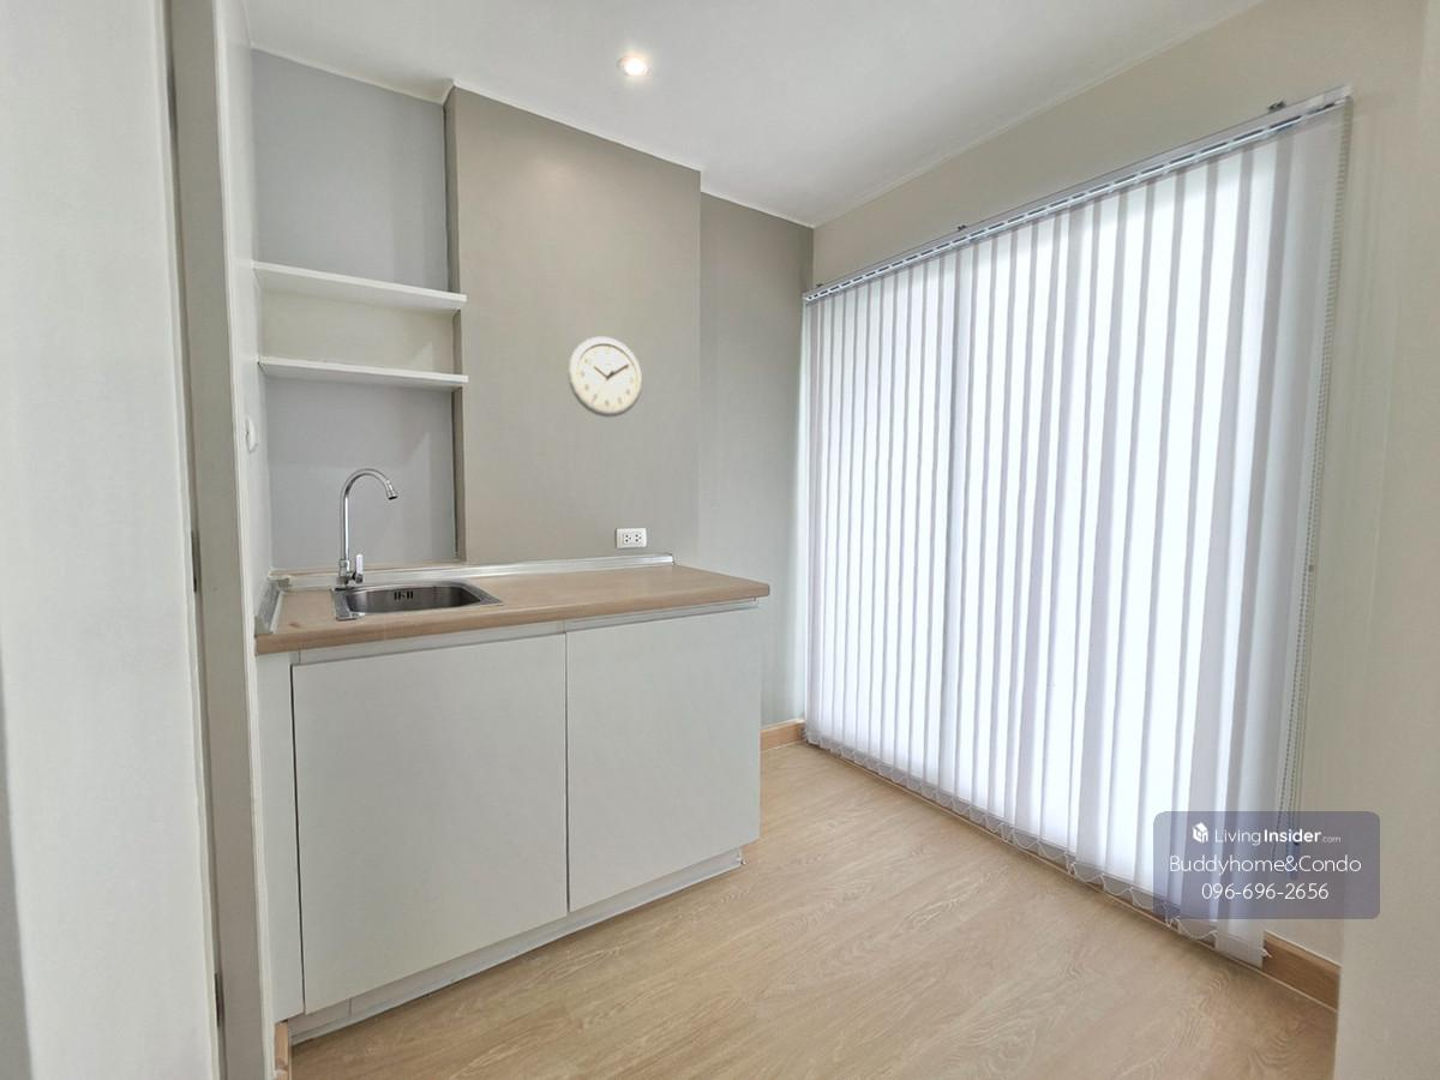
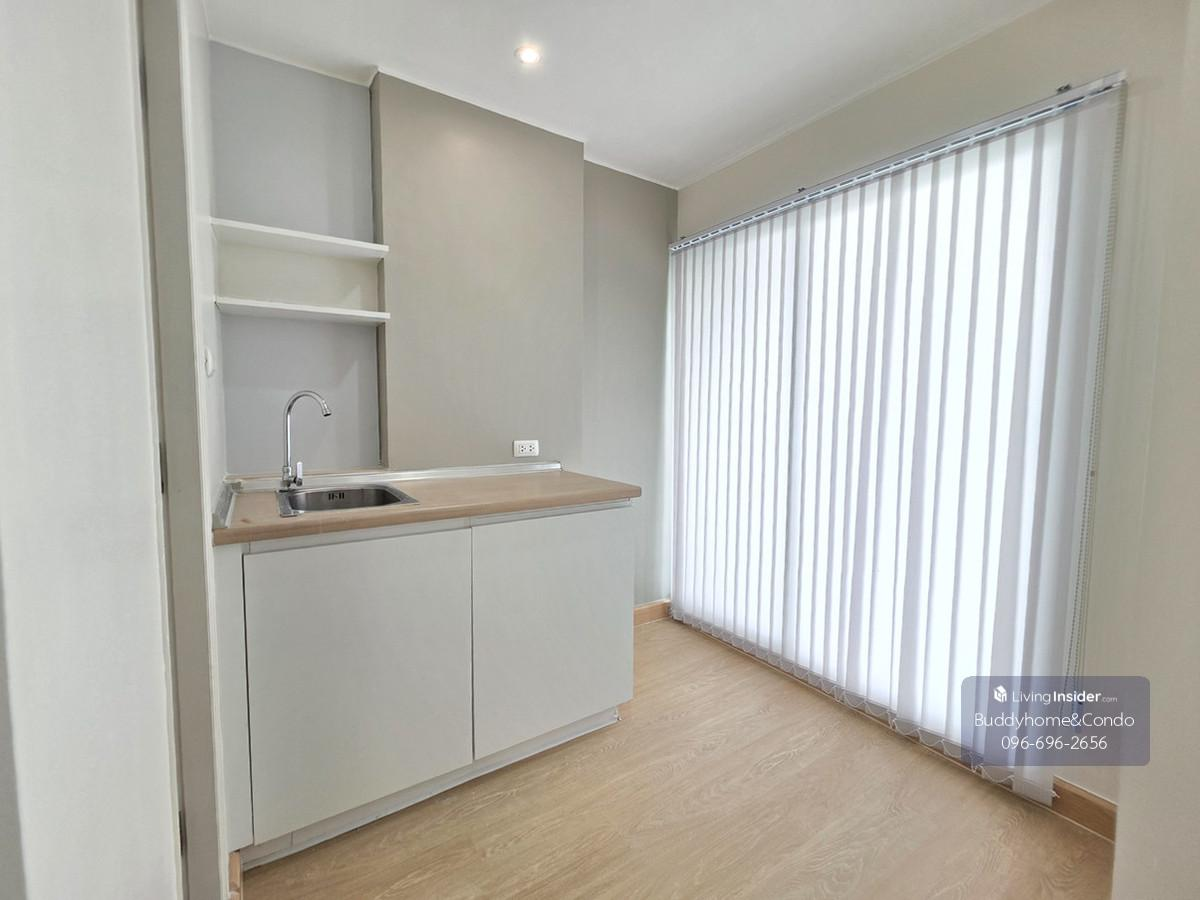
- wall clock [566,336,643,419]
